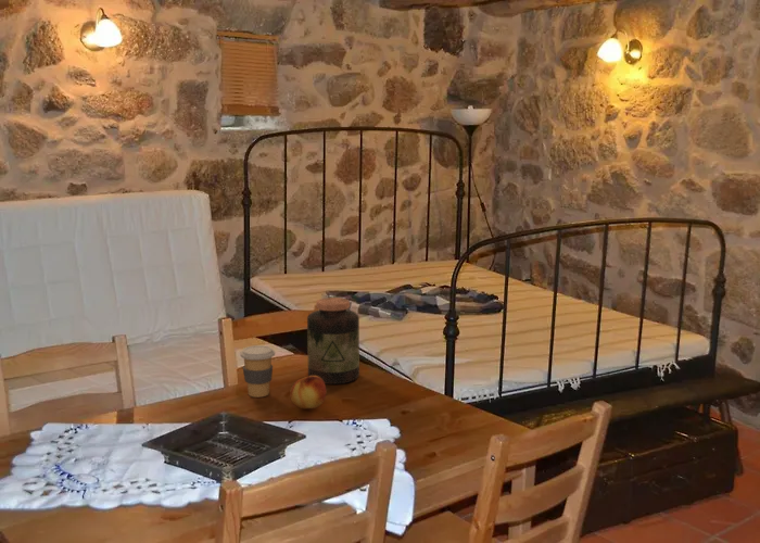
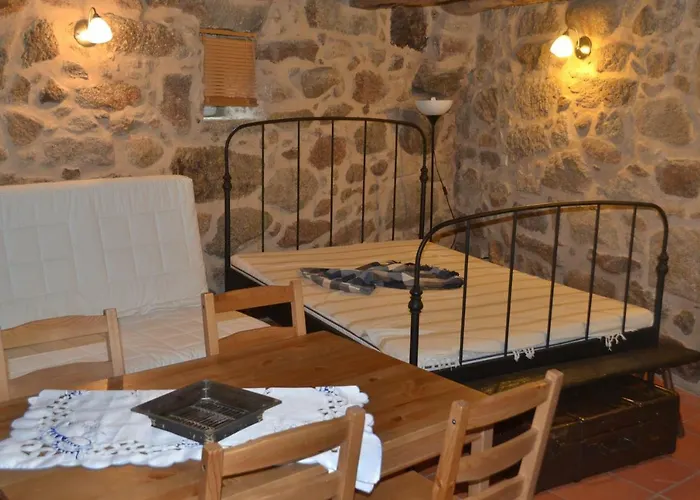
- coffee cup [239,344,276,399]
- fruit [289,376,327,409]
- jar [306,296,360,386]
